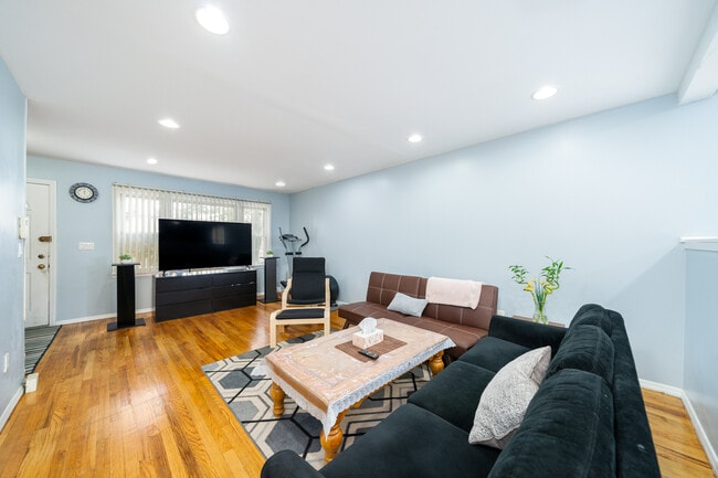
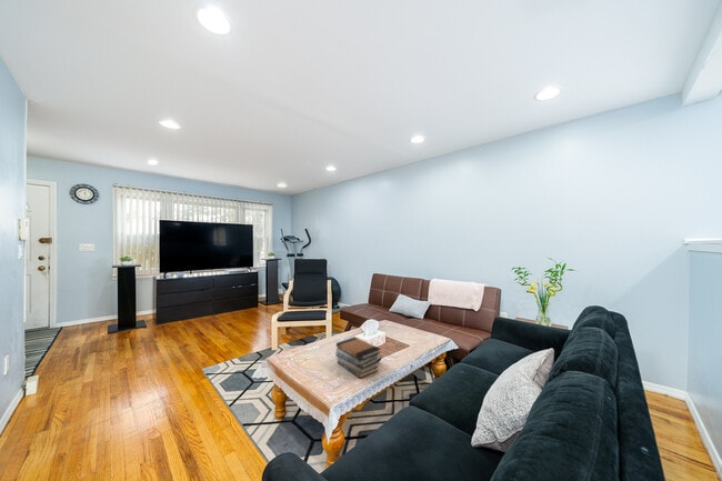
+ book stack [334,337,382,379]
